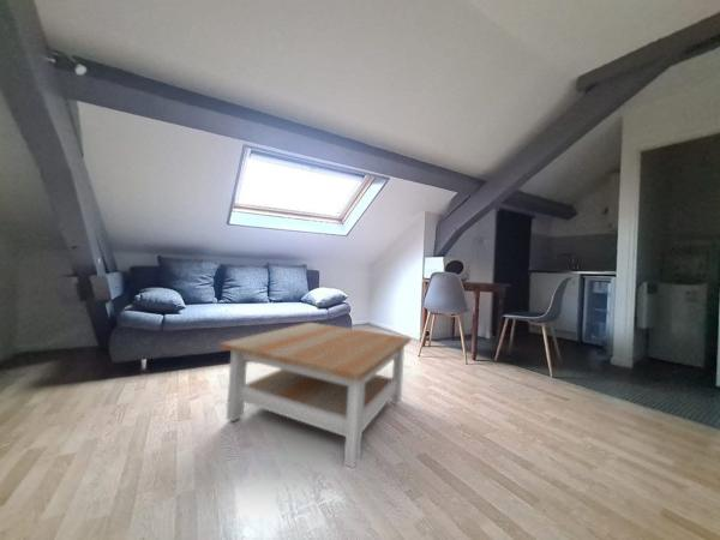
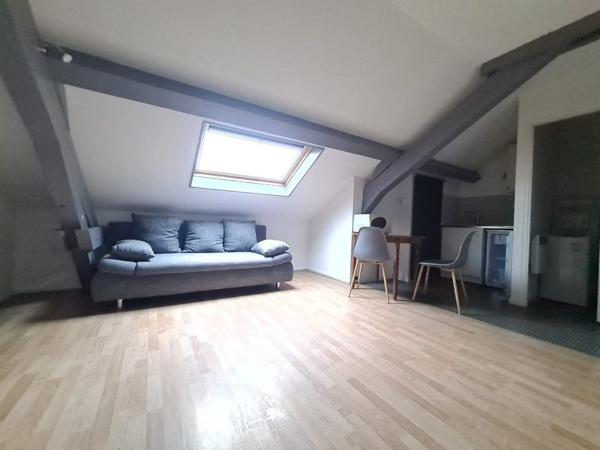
- coffee table [217,322,412,469]
